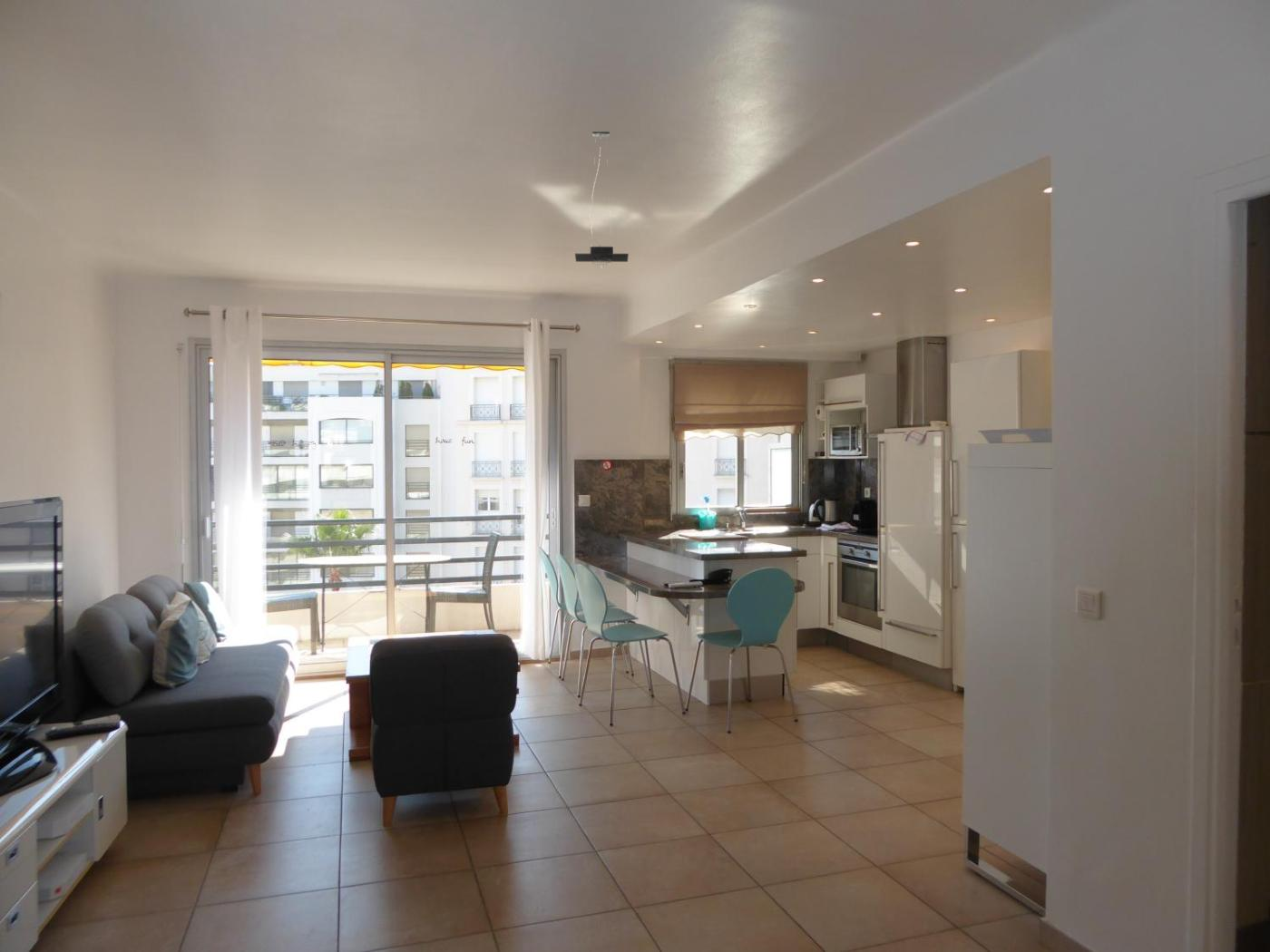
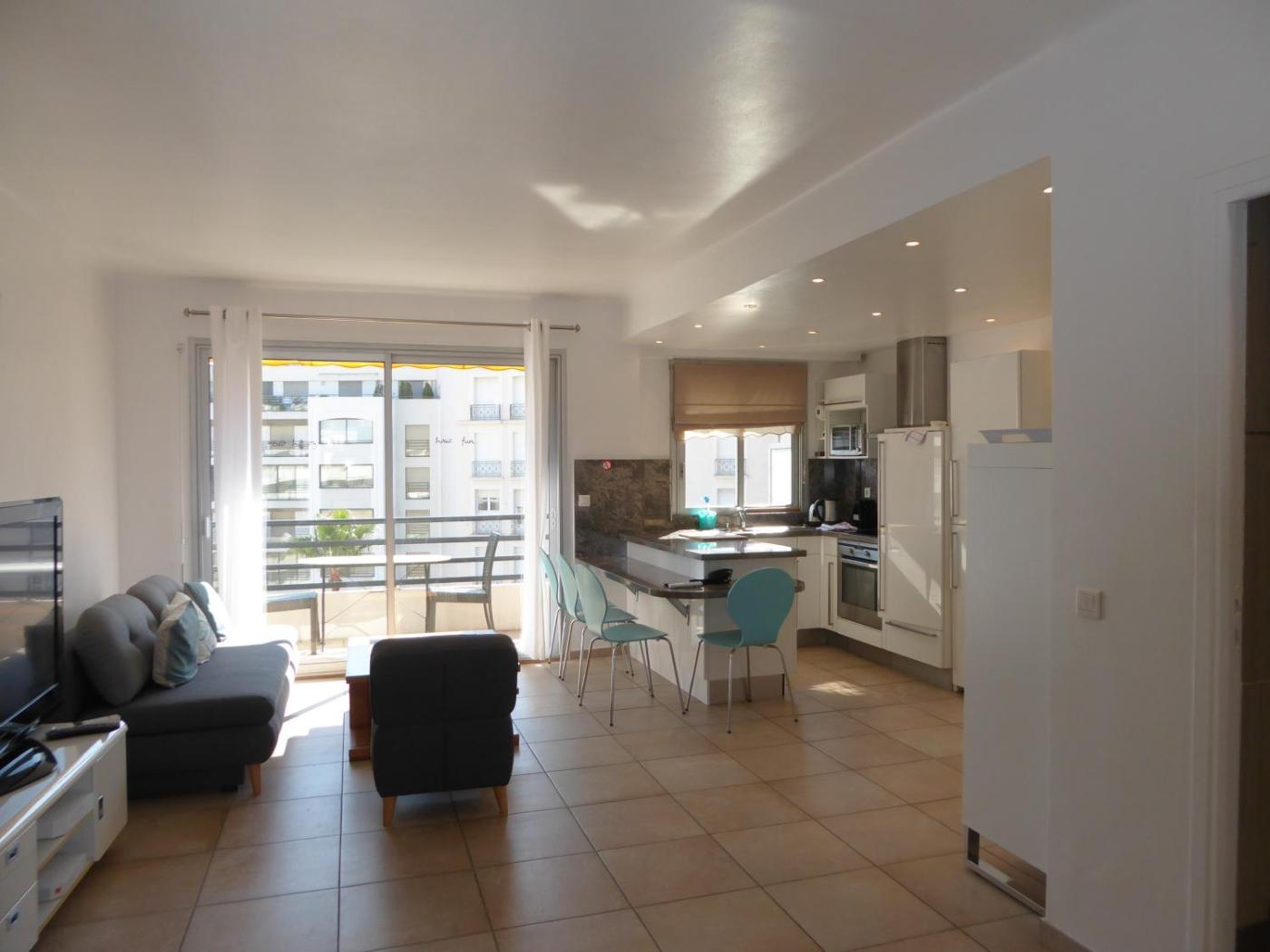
- pendant lamp [574,131,630,269]
